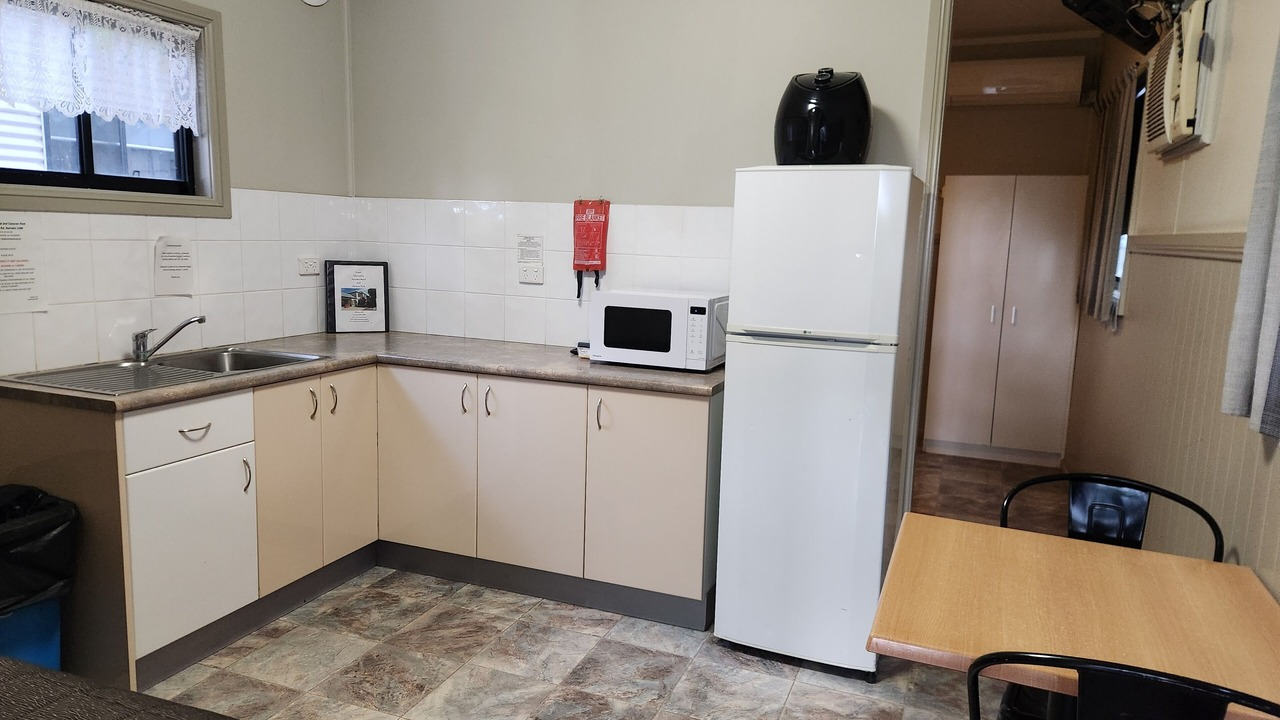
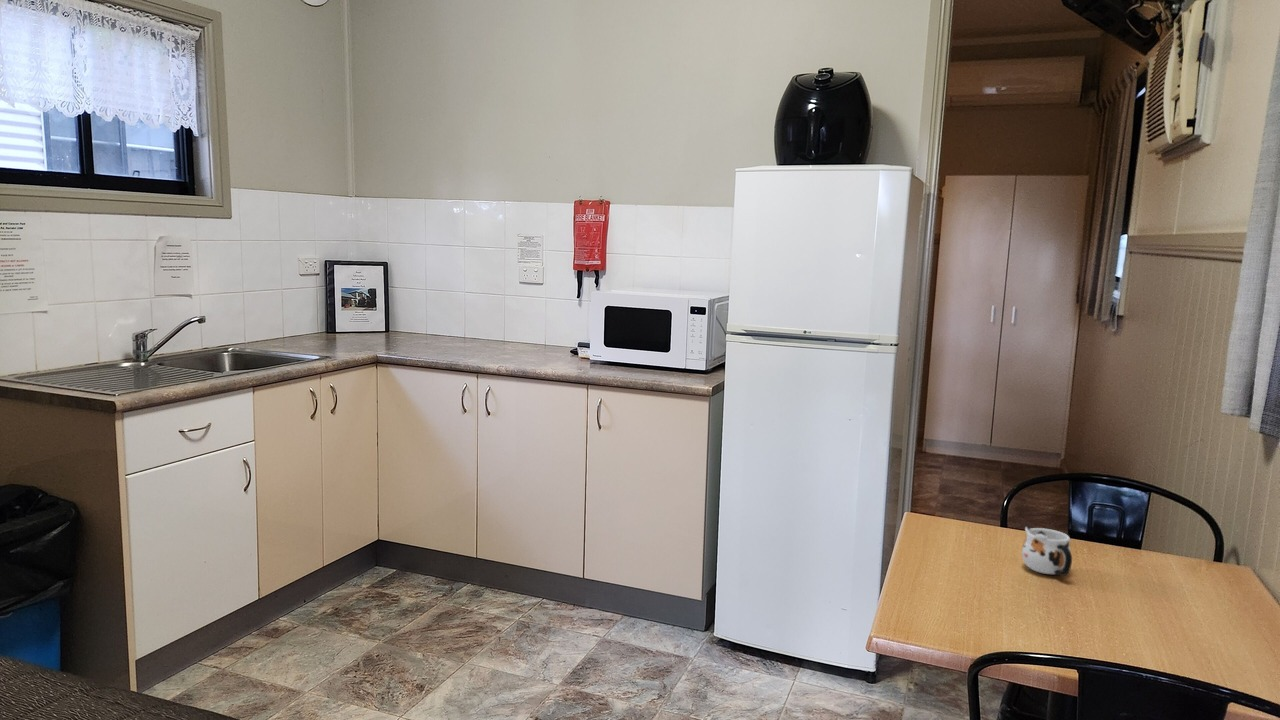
+ mug [1021,524,1073,577]
